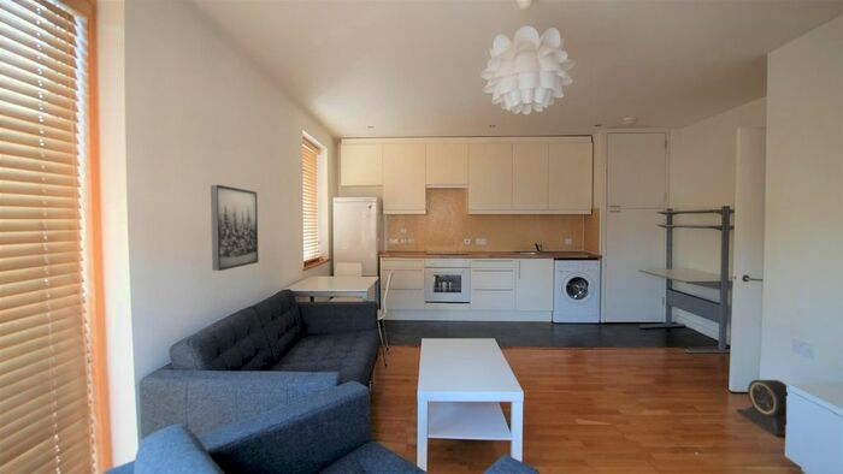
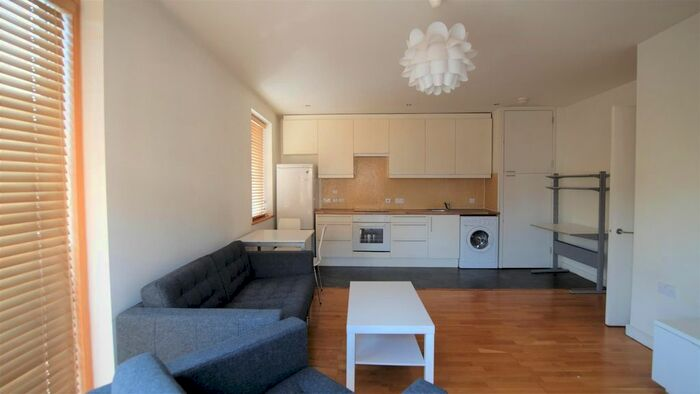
- speaker [736,379,789,438]
- wall art [210,183,259,272]
